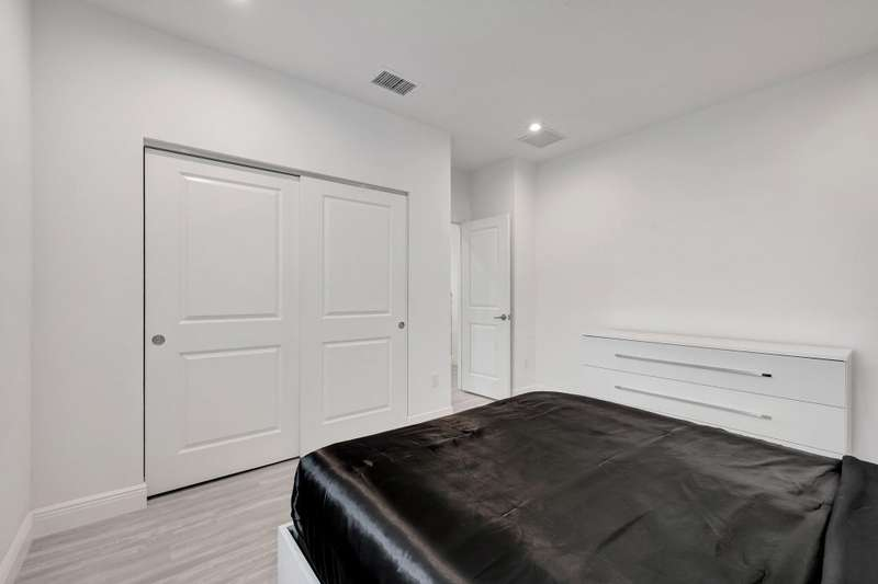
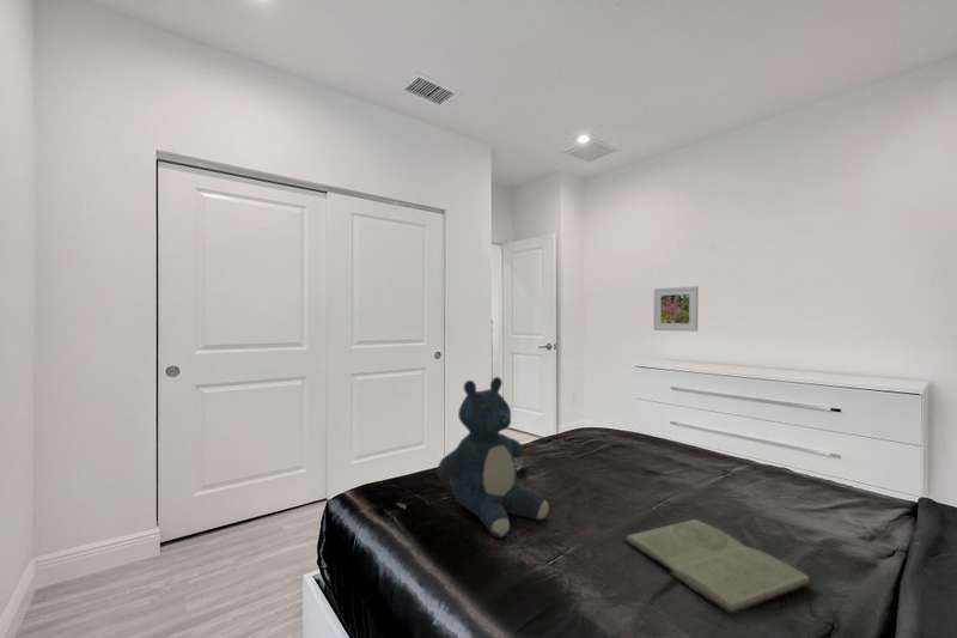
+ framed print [652,285,700,333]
+ book [622,518,813,615]
+ teddy bear [435,376,550,539]
